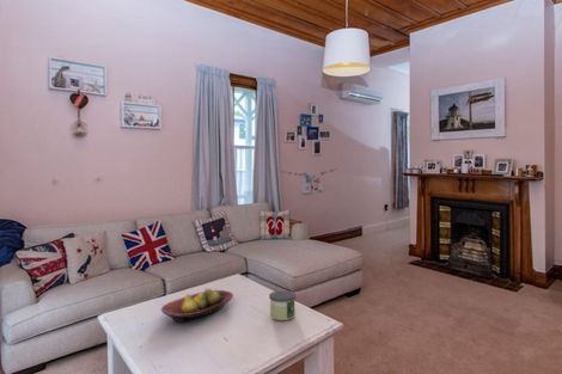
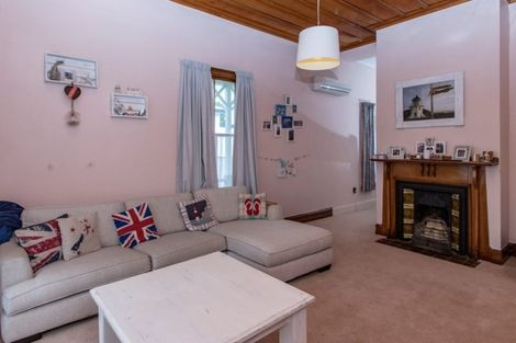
- candle [268,289,297,321]
- fruit bowl [160,288,234,324]
